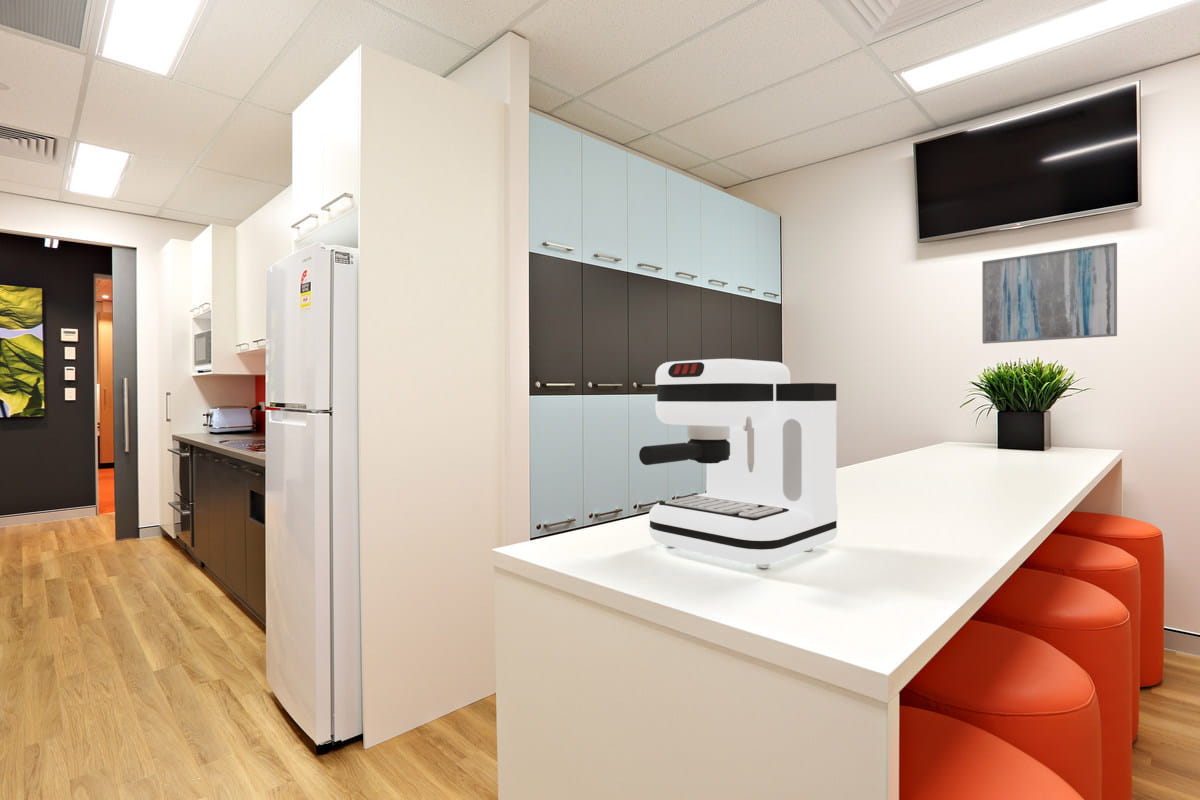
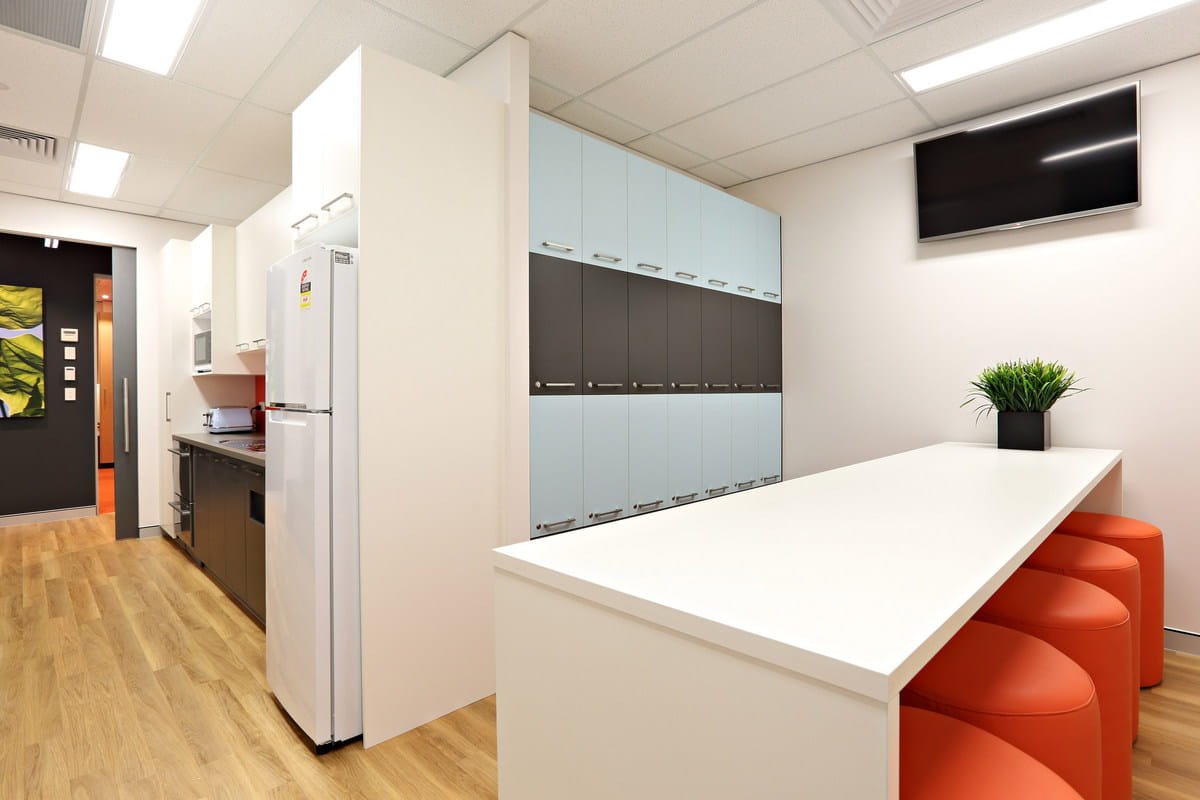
- coffee maker [638,358,839,569]
- wall art [981,242,1118,345]
